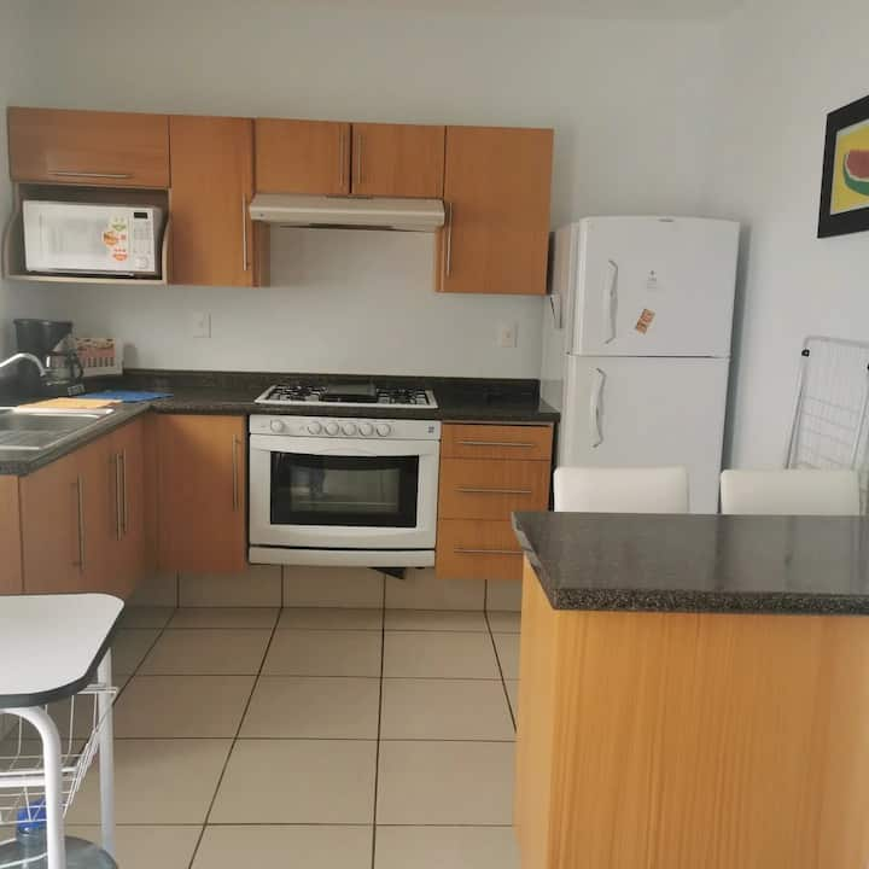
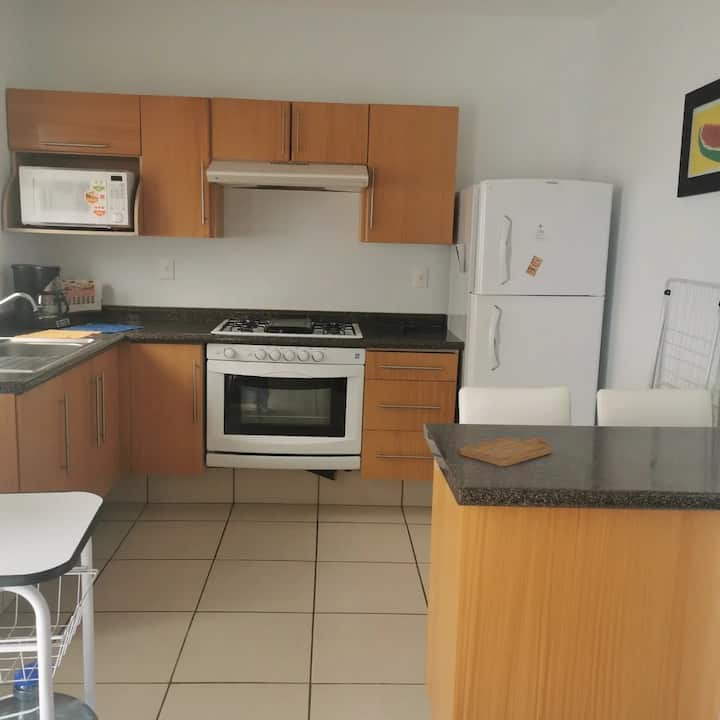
+ chopping board [459,436,553,467]
